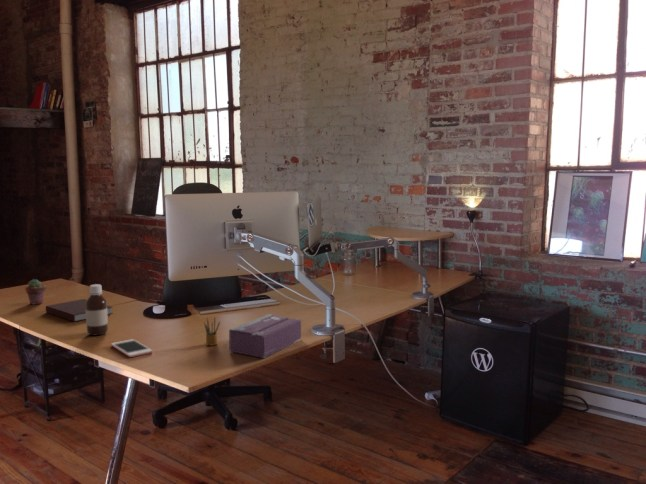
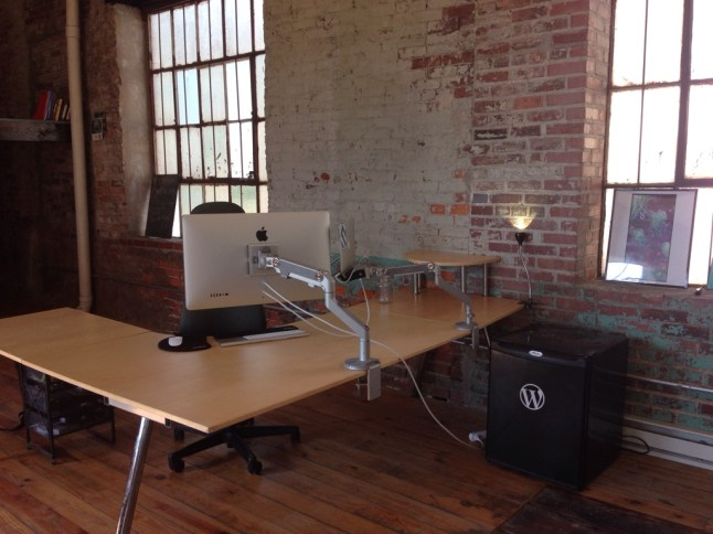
- pencil box [203,316,221,346]
- bottle [85,283,109,336]
- cell phone [110,338,153,358]
- tissue box [228,313,302,359]
- potted succulent [24,278,47,306]
- notebook [45,298,114,323]
